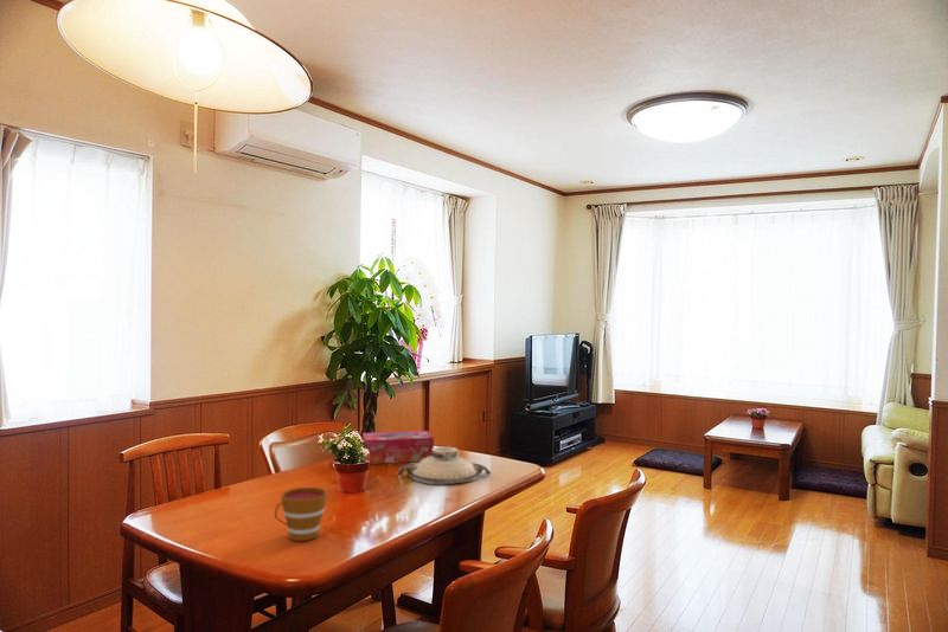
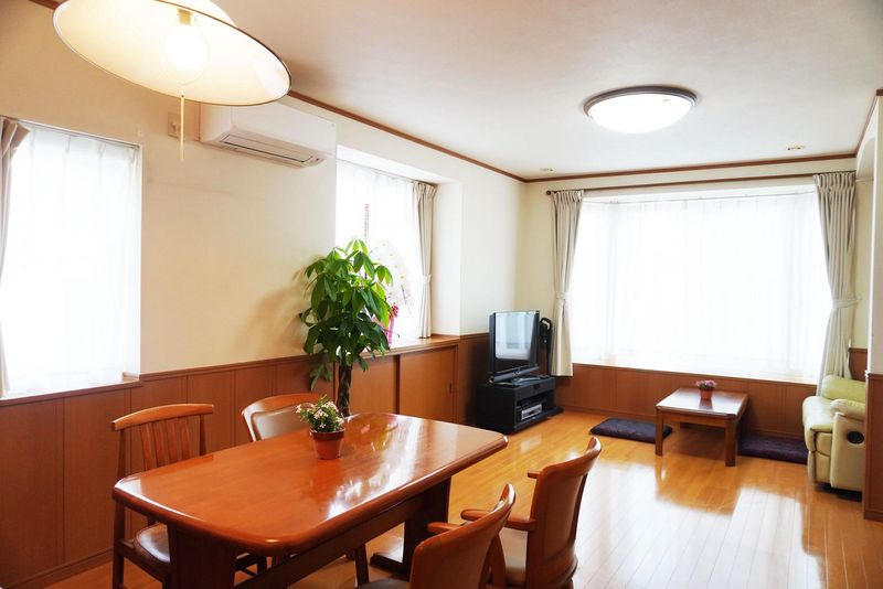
- tissue box [361,430,435,465]
- cup [274,486,328,542]
- teapot [397,445,492,485]
